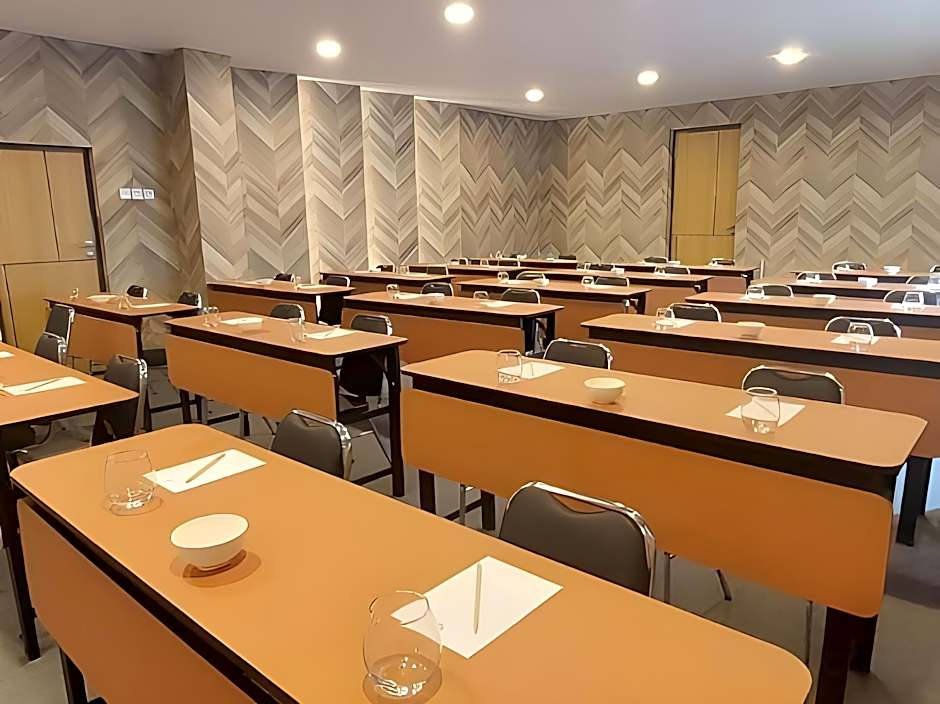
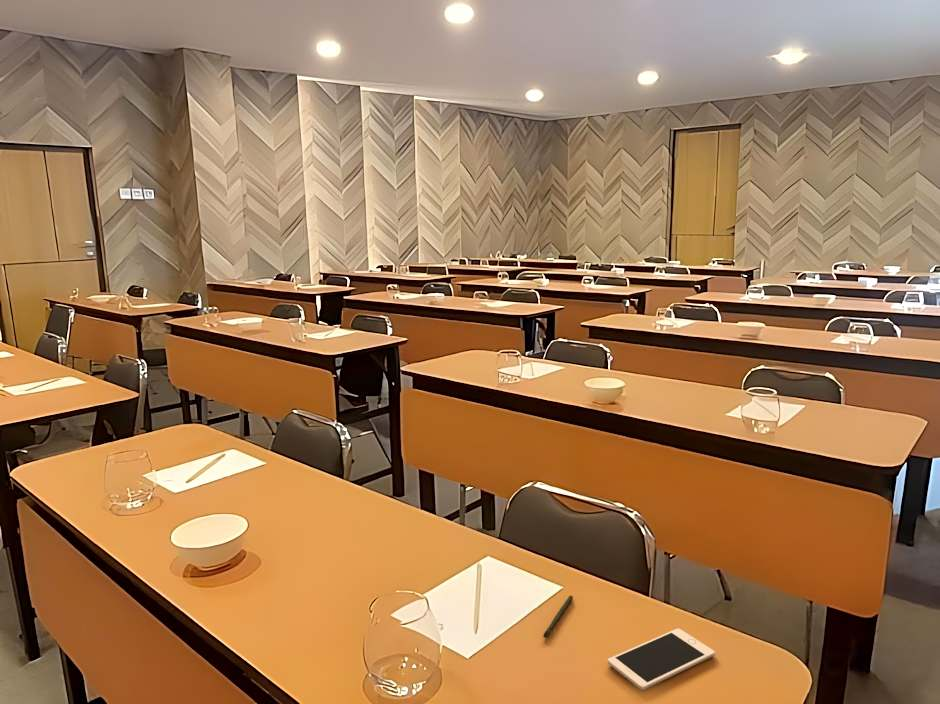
+ pen [542,595,574,639]
+ cell phone [607,628,716,691]
